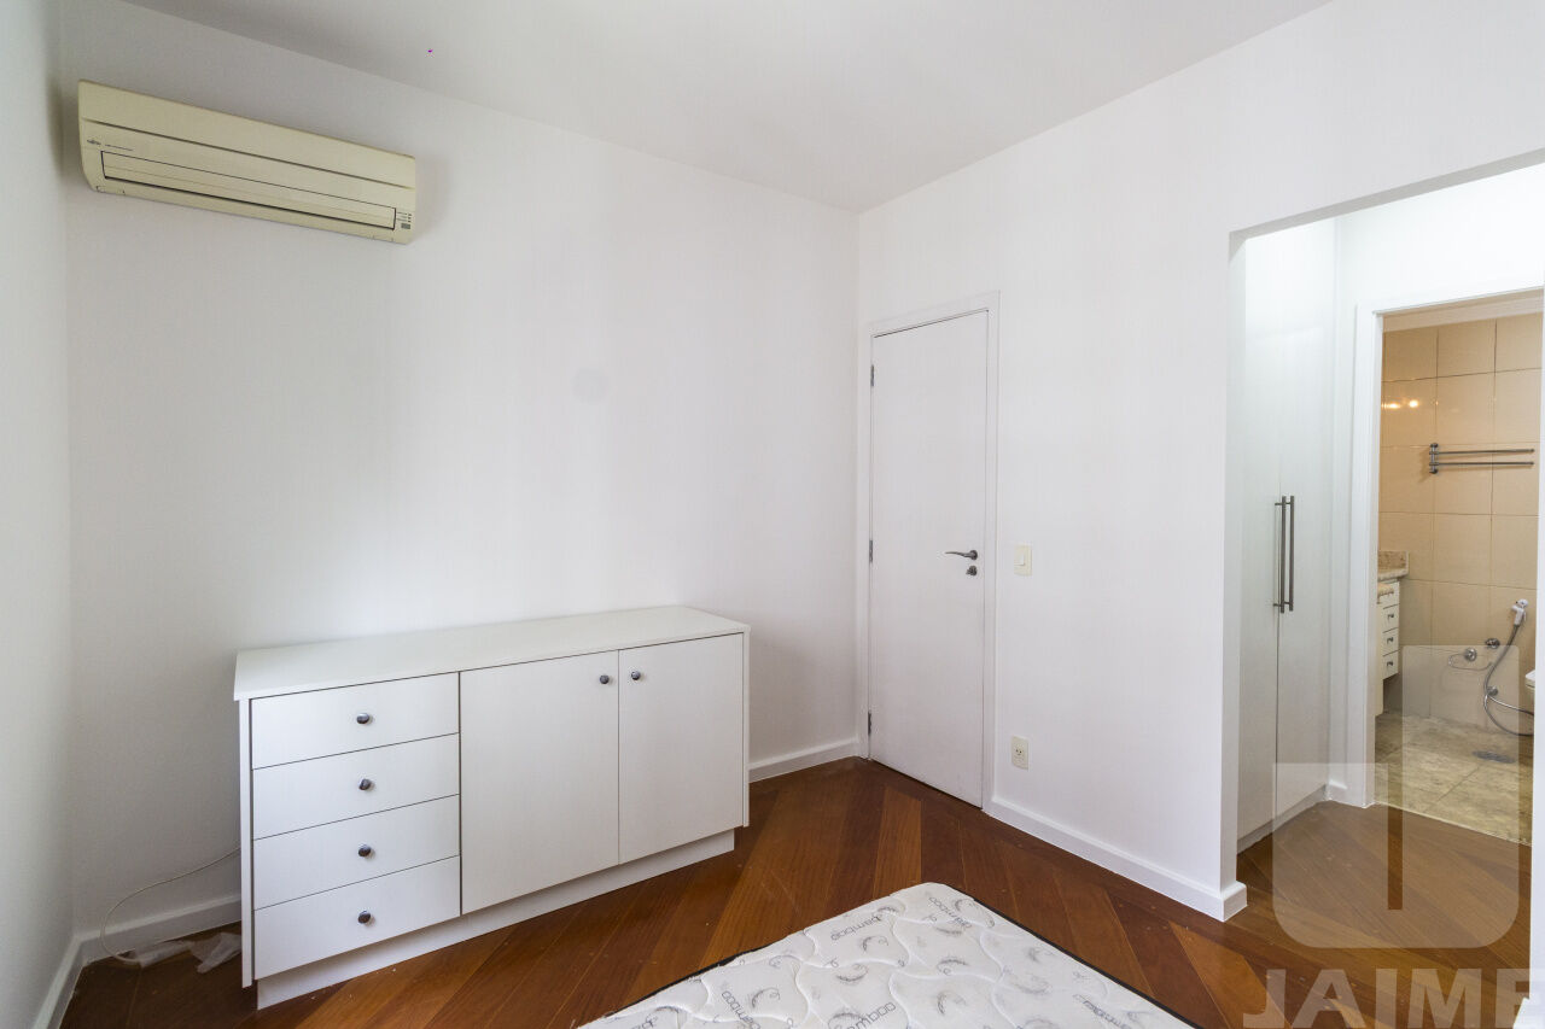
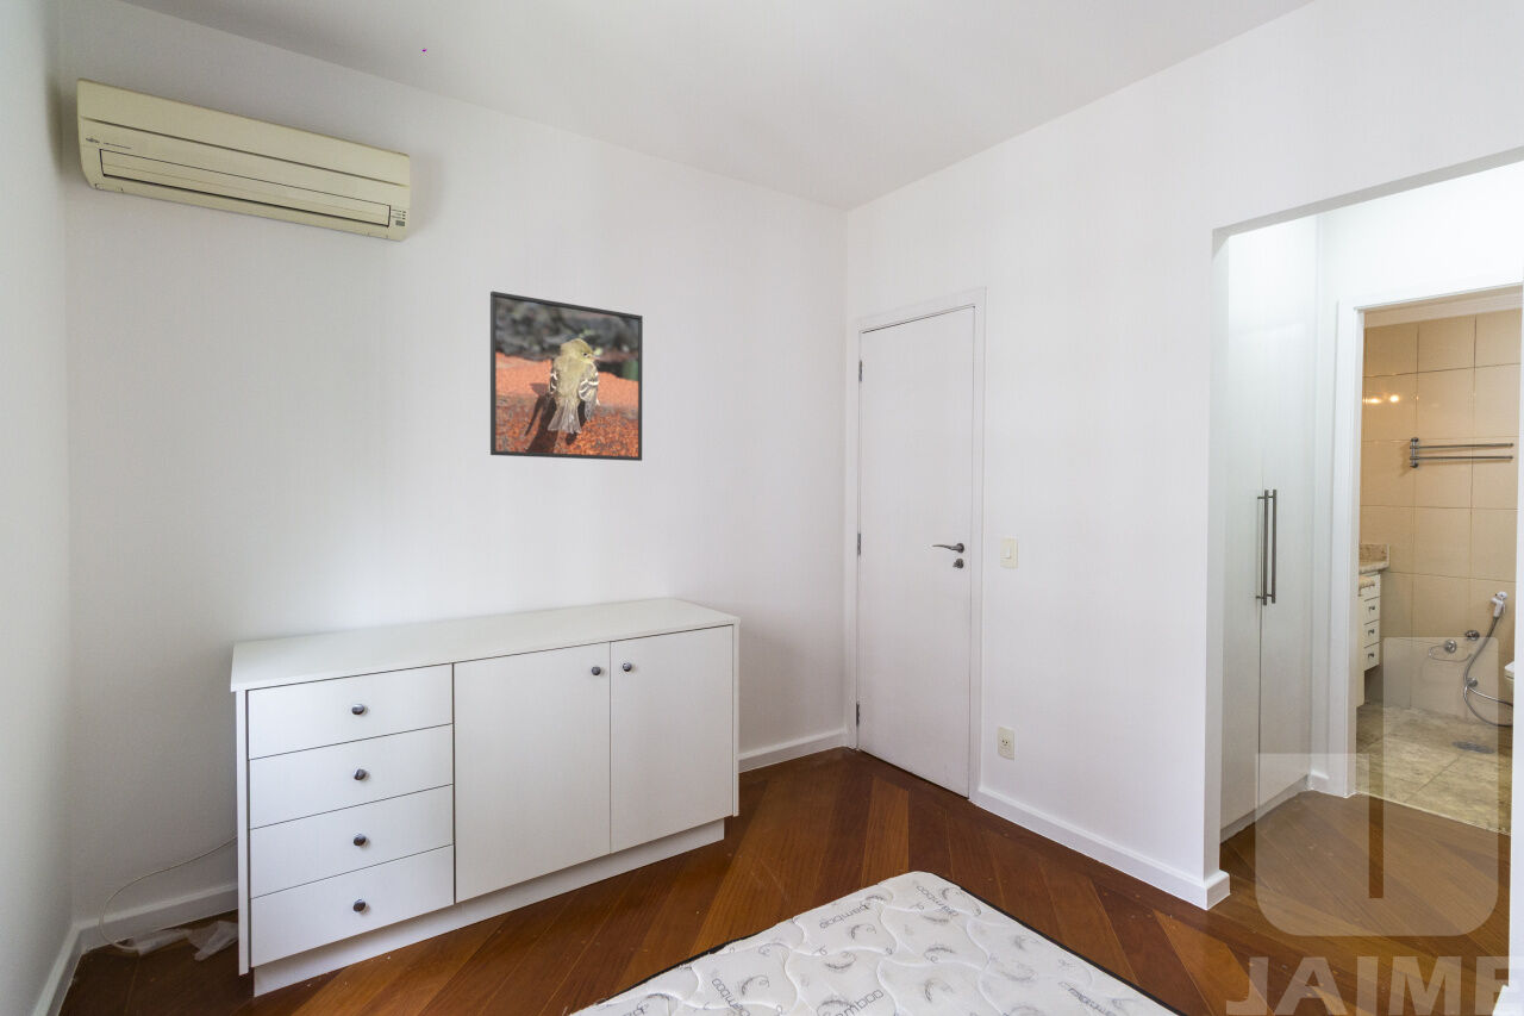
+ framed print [489,289,644,462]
